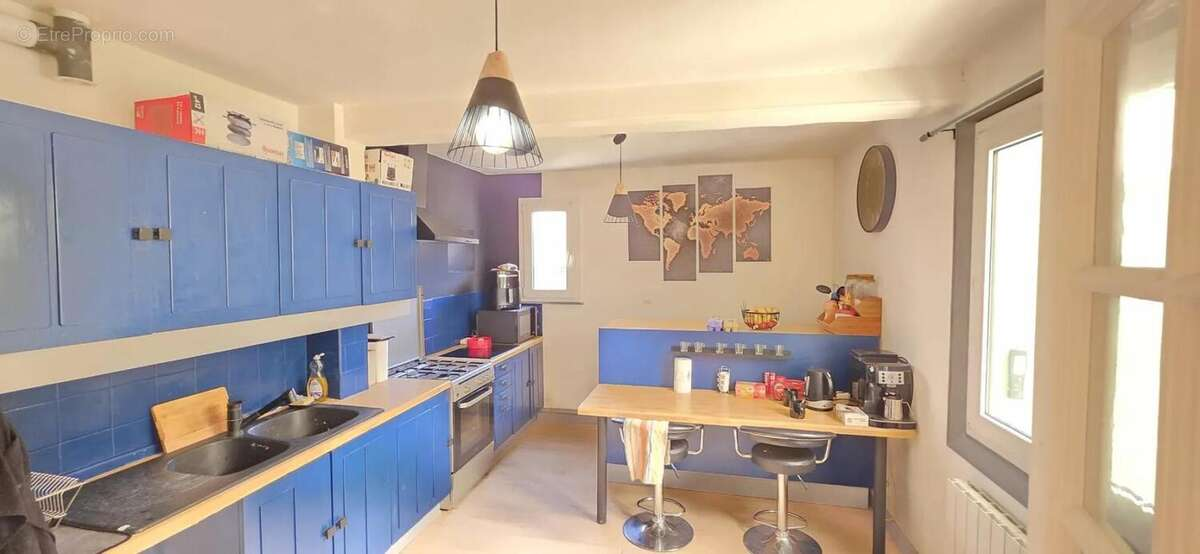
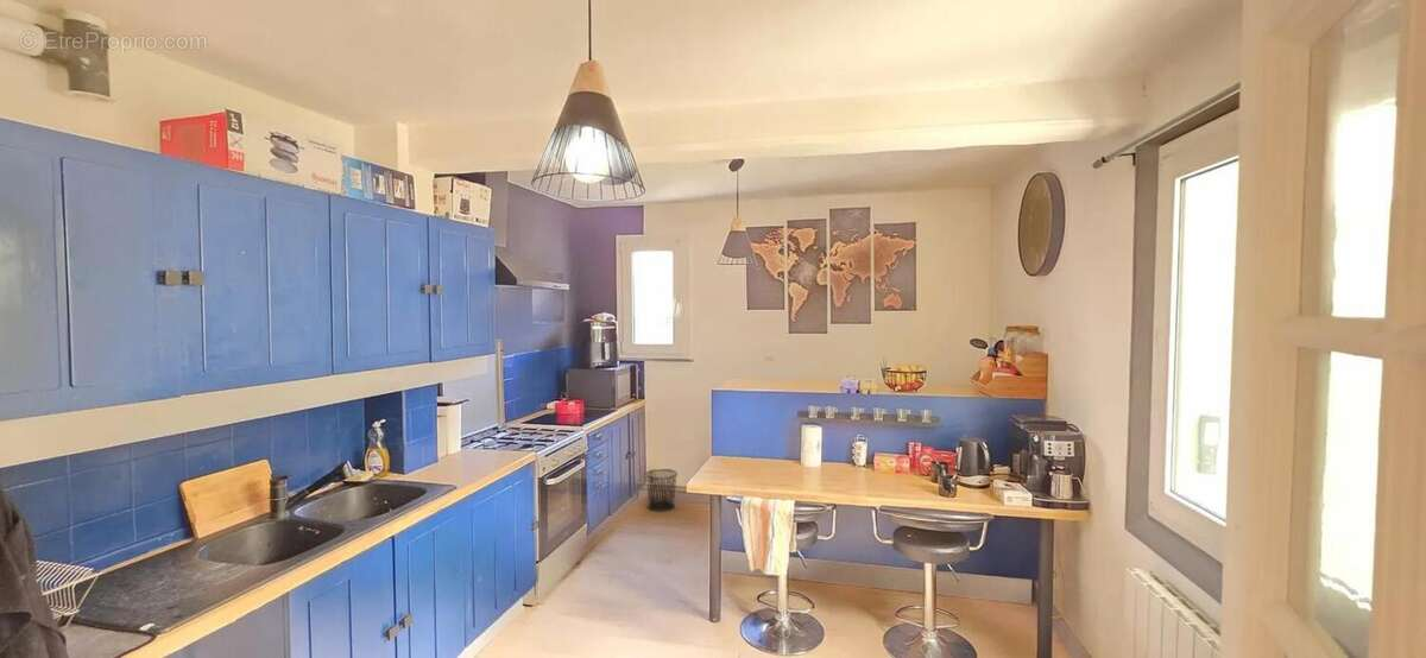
+ waste bin [644,468,679,513]
